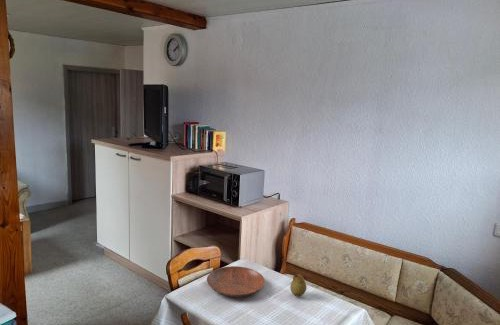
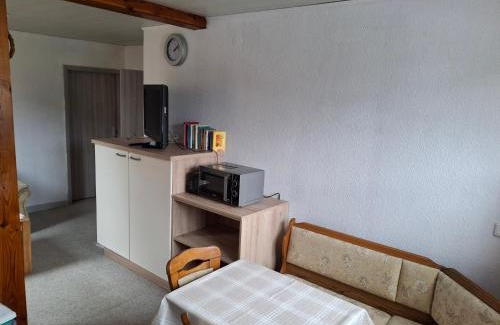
- bowl [206,265,266,298]
- fruit [289,271,307,297]
